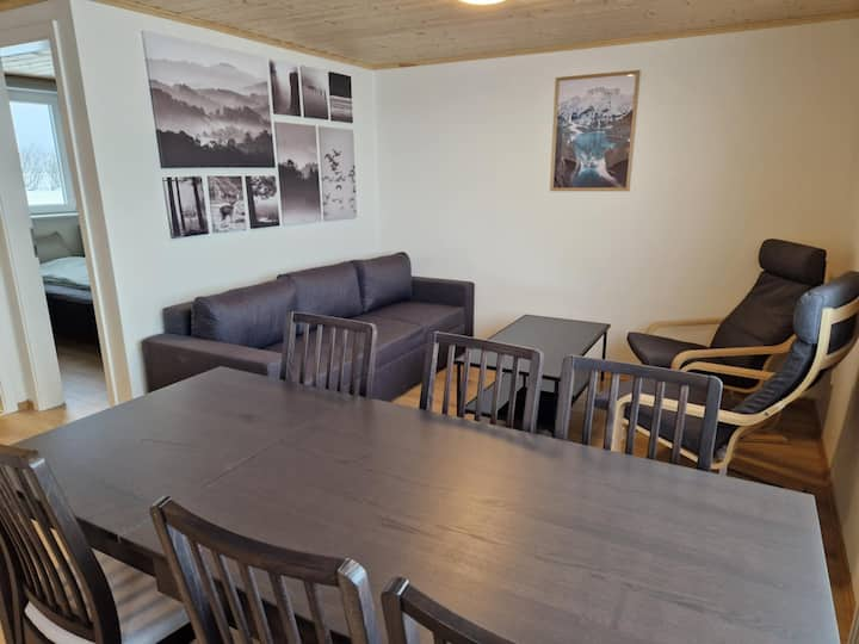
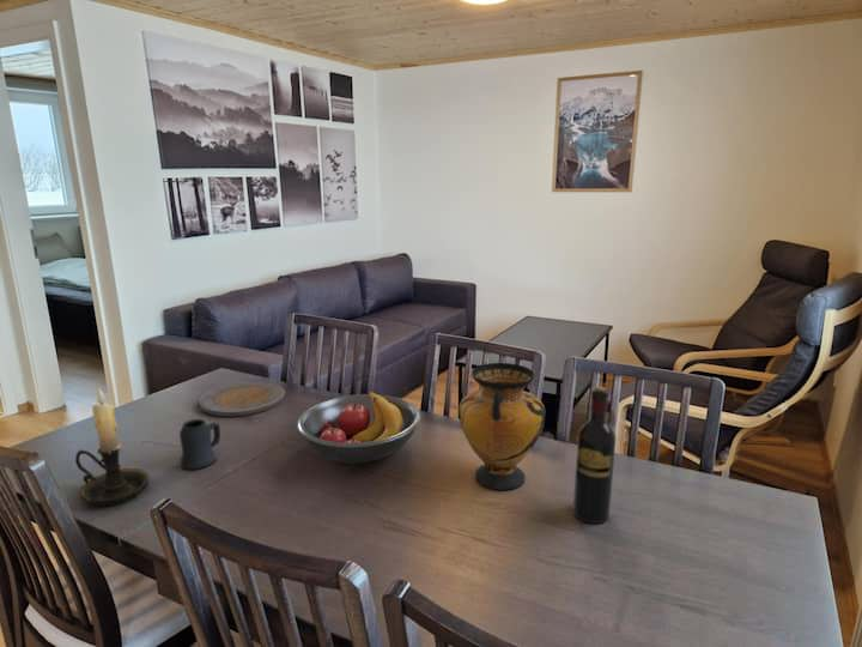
+ candle holder [74,385,150,507]
+ fruit bowl [296,389,421,465]
+ plate [199,381,286,417]
+ vase [457,362,546,491]
+ wine bottle [572,386,618,525]
+ mug [178,418,221,471]
